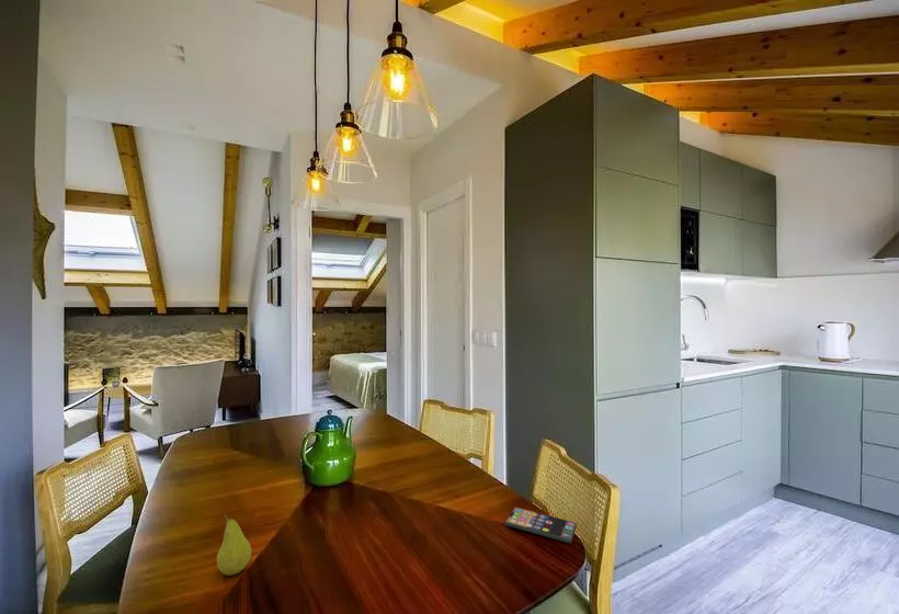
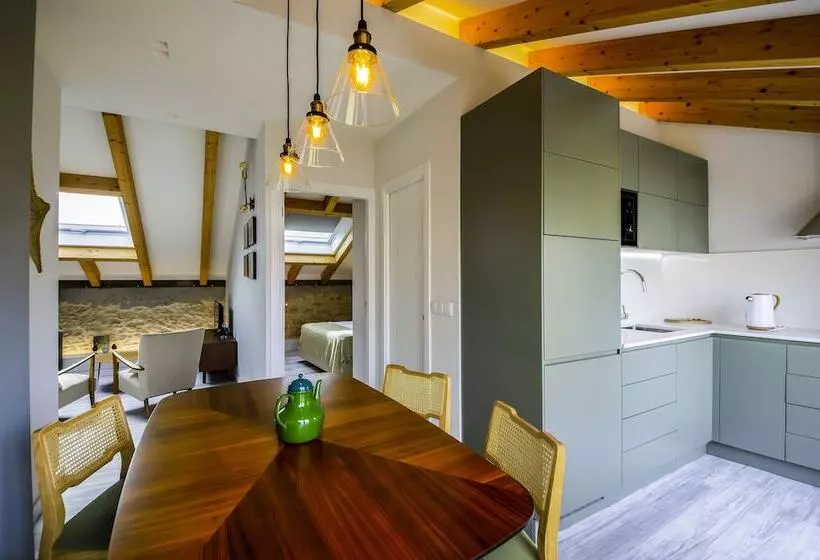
- smartphone [503,507,578,545]
- fruit [216,512,252,577]
